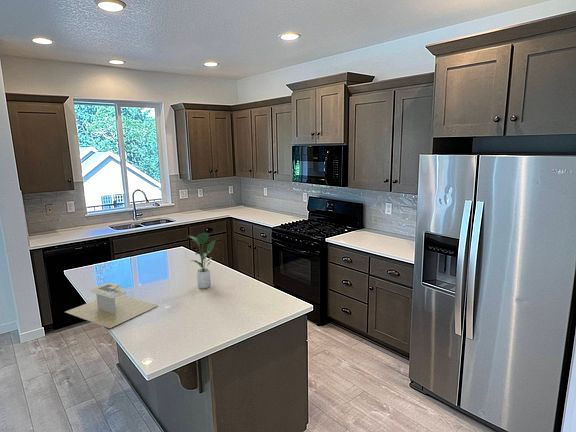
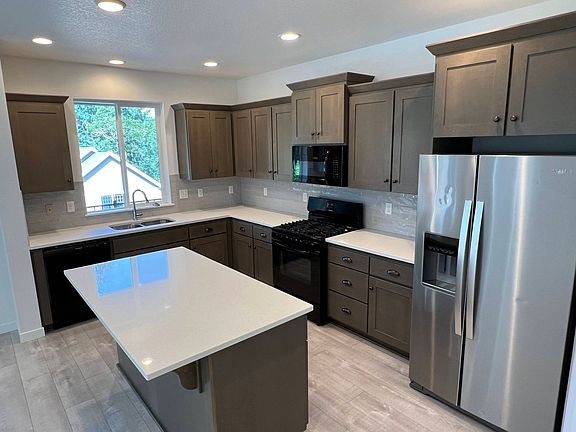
- architectural model [65,282,159,329]
- potted plant [188,232,216,289]
